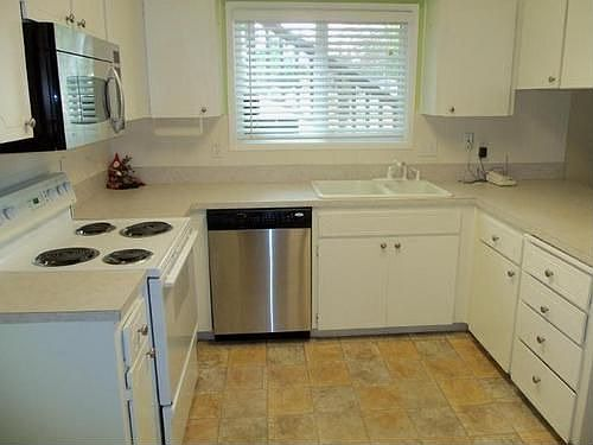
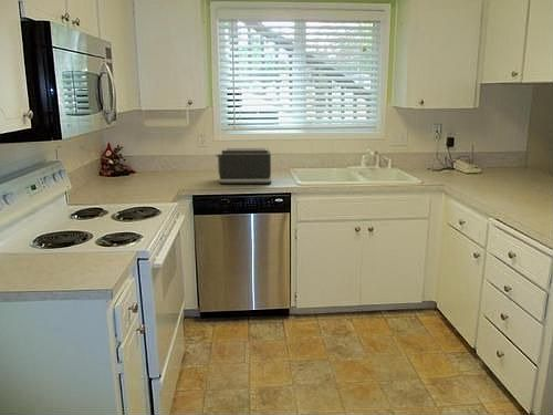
+ toaster [215,147,272,185]
